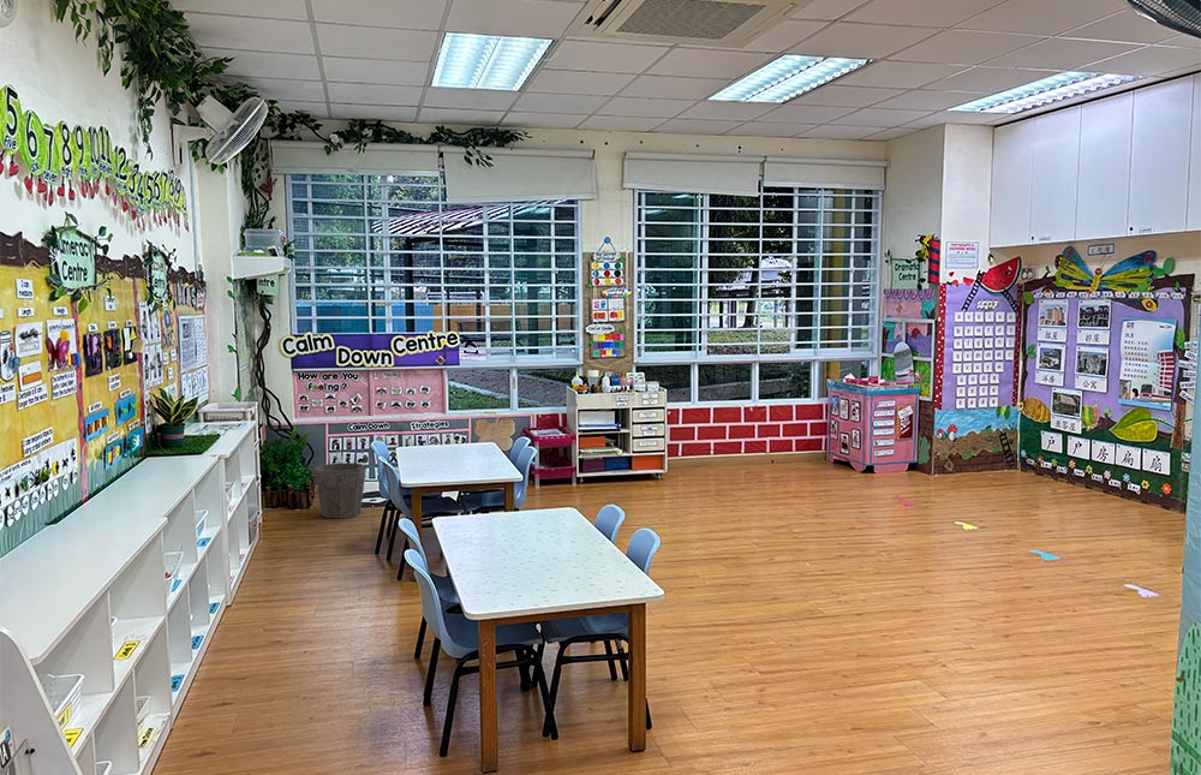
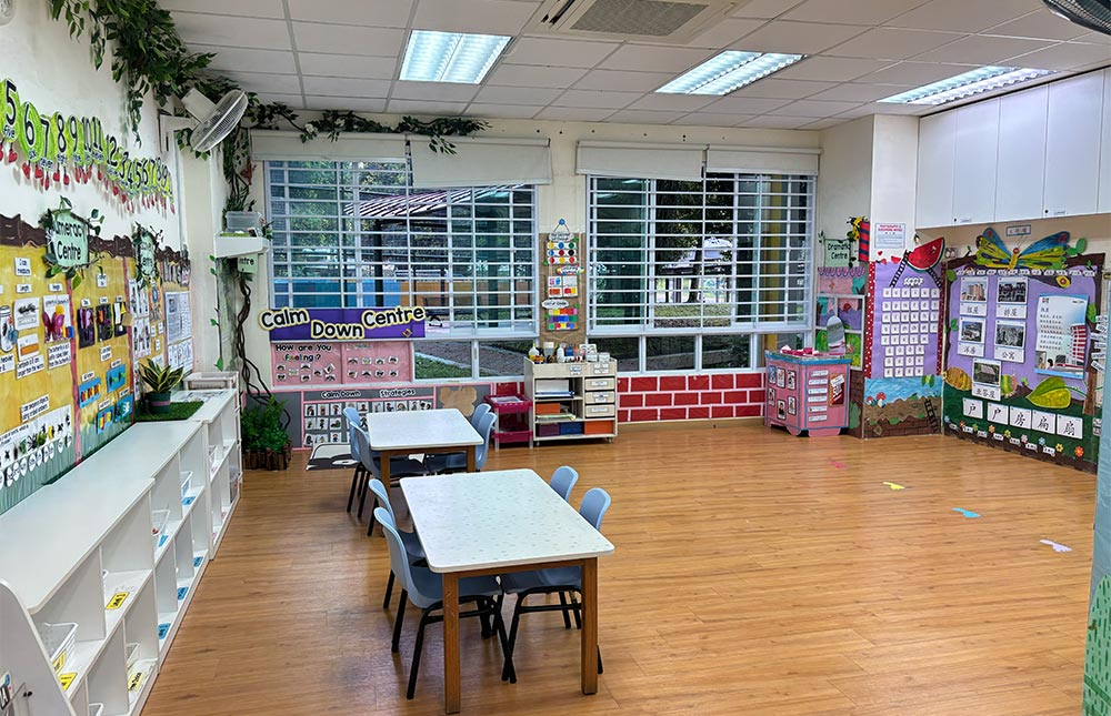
- waste bin [312,461,368,519]
